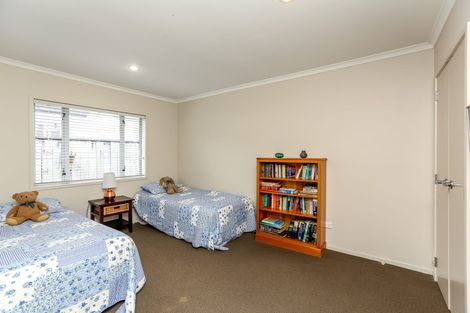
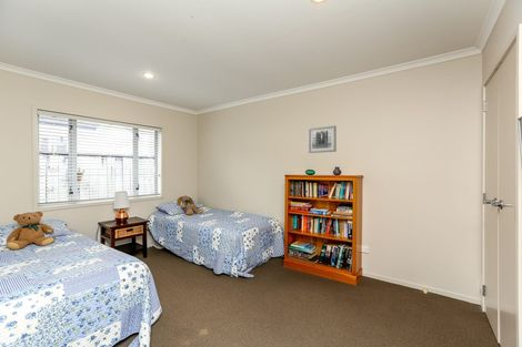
+ wall art [308,124,338,154]
